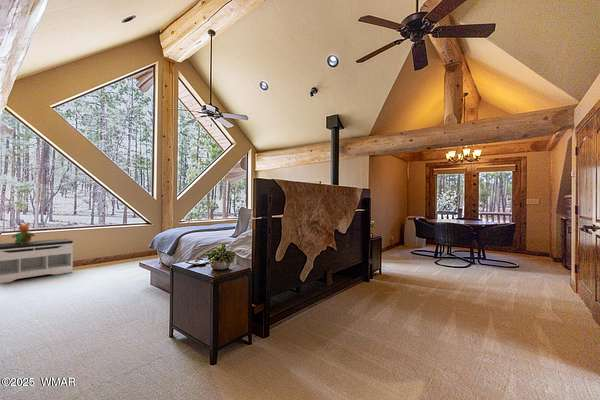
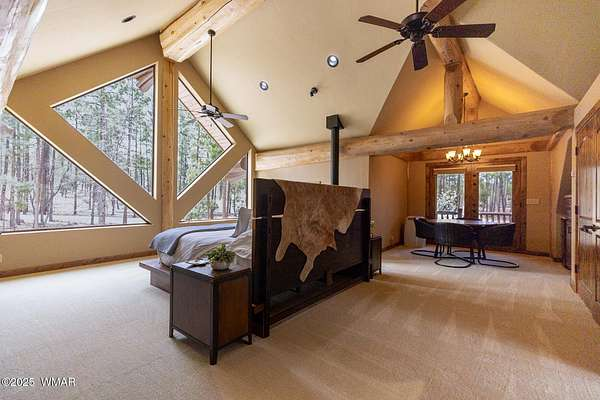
- stuffed bear [11,222,37,244]
- bench [0,238,74,284]
